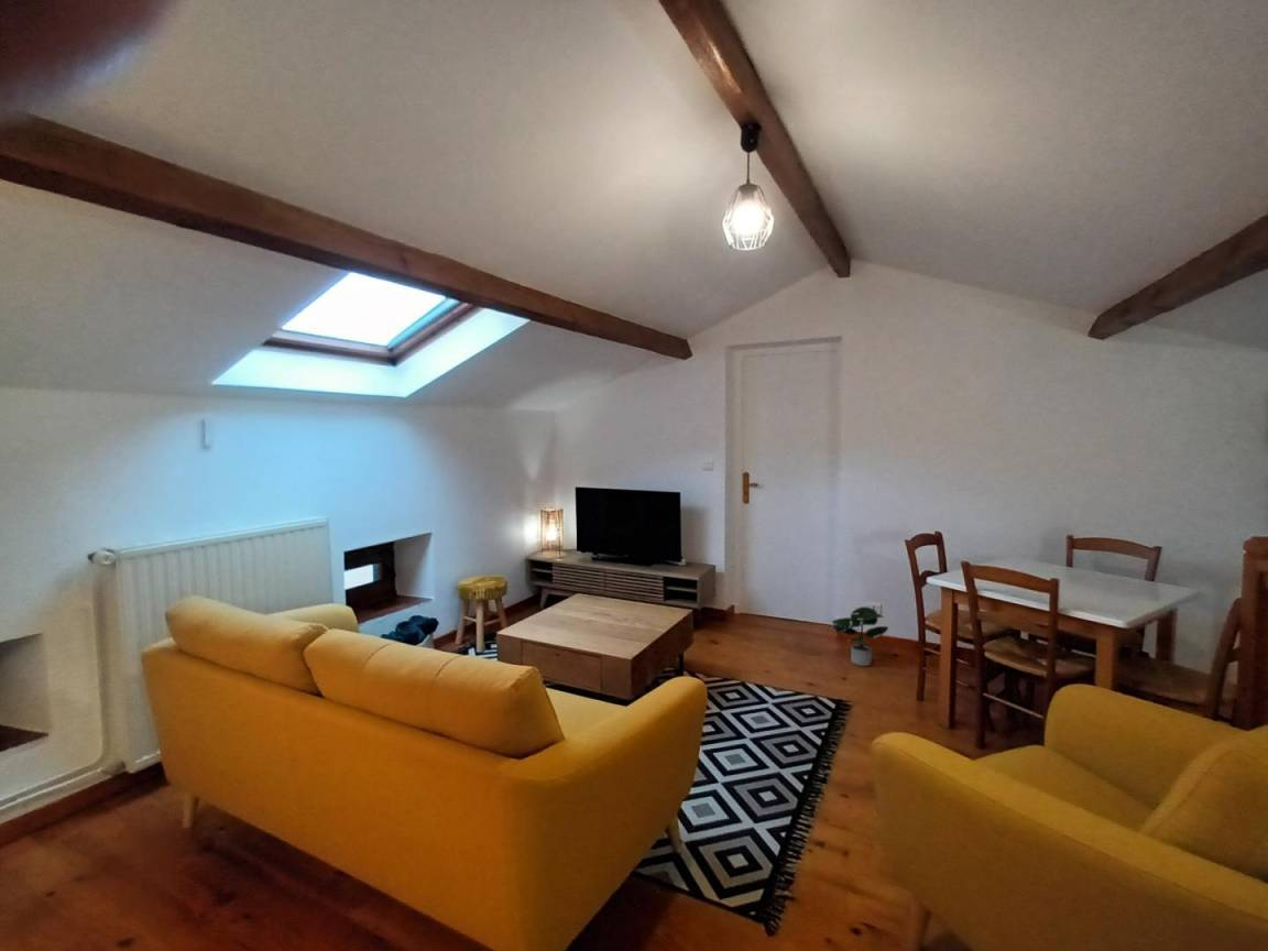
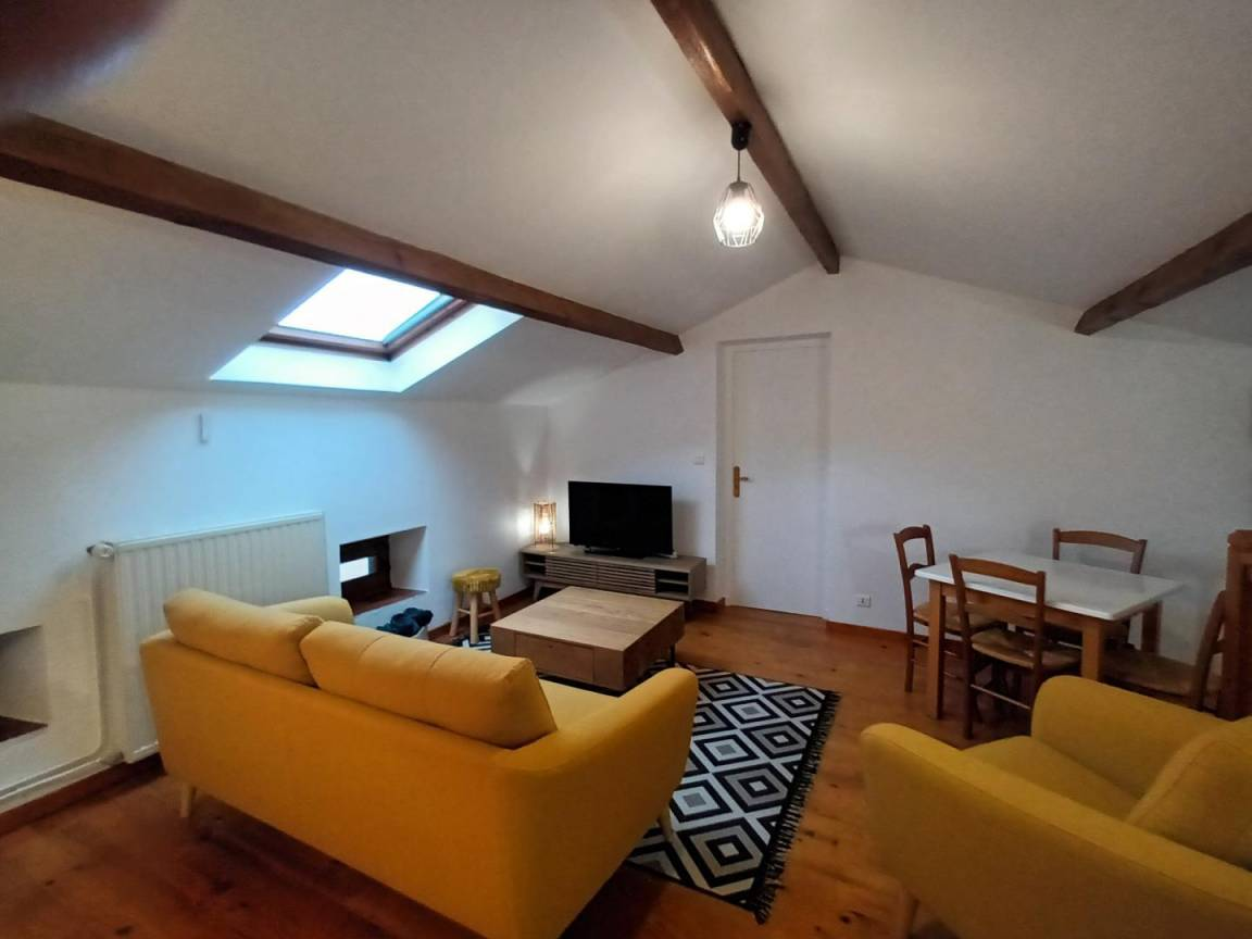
- potted plant [831,605,889,667]
